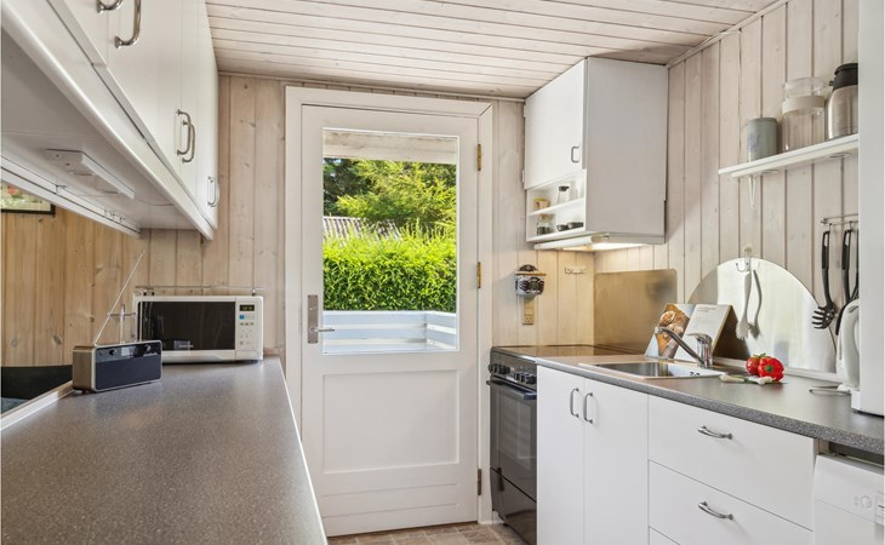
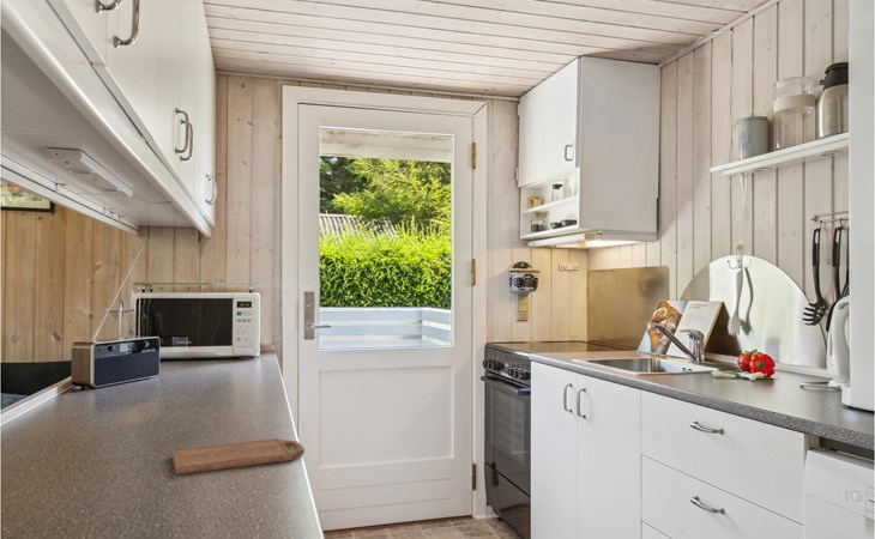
+ cutting board [171,437,306,476]
